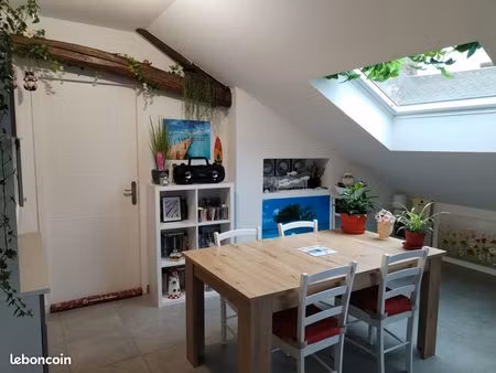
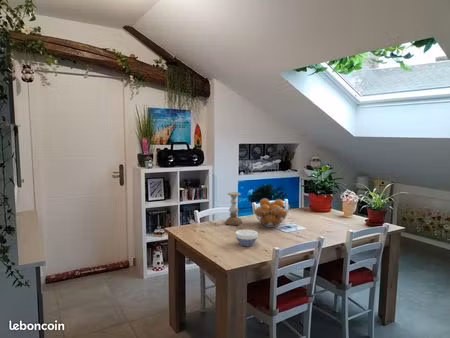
+ candle holder [224,191,243,226]
+ bowl [234,229,259,247]
+ fruit basket [252,197,290,228]
